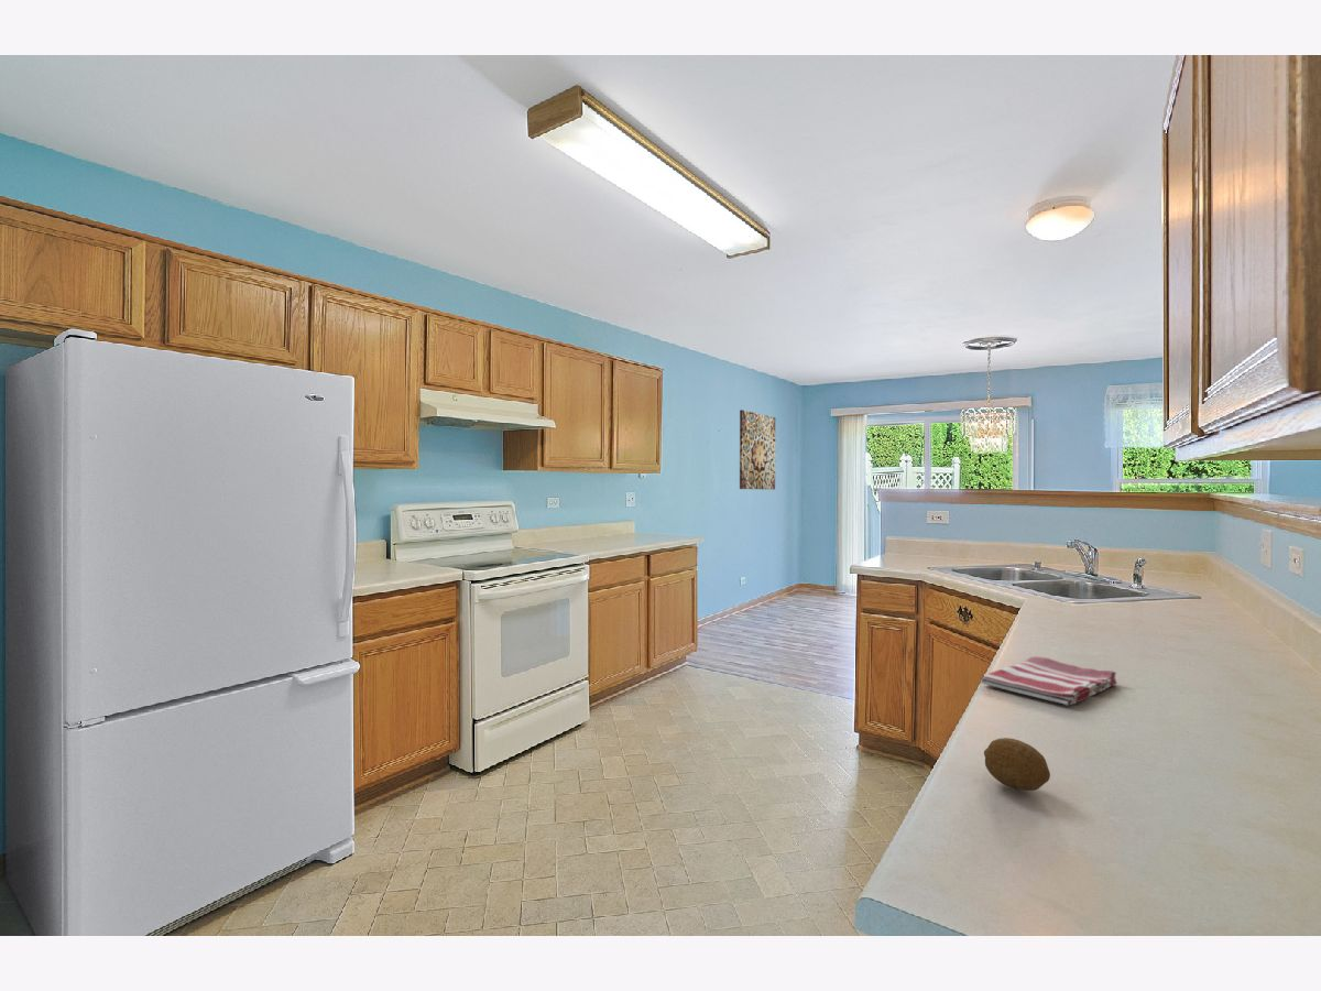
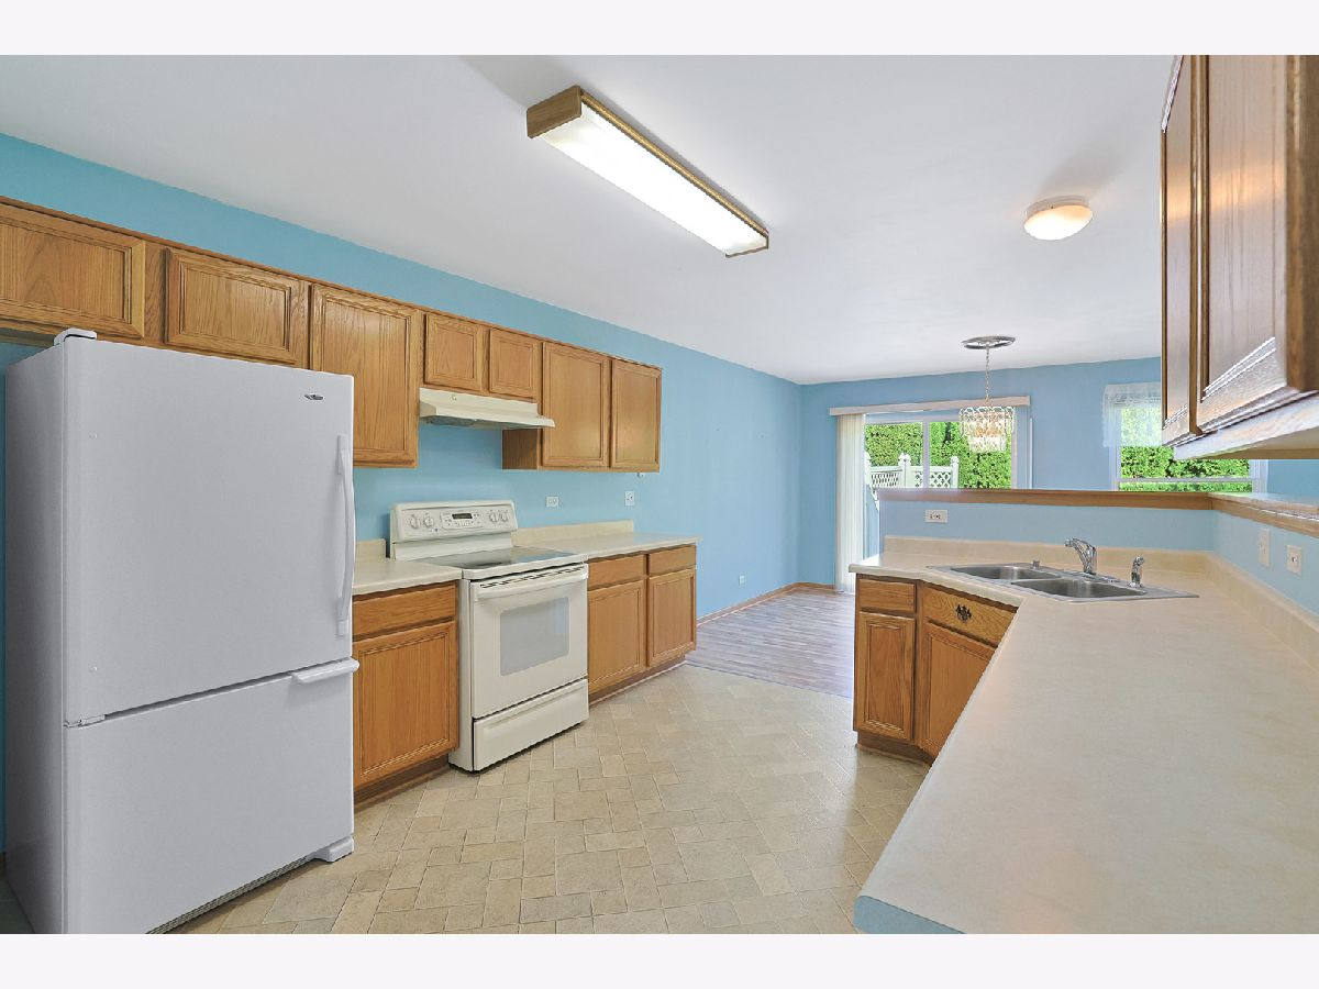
- dish towel [979,656,1118,707]
- wall art [739,409,776,490]
- fruit [983,737,1051,792]
